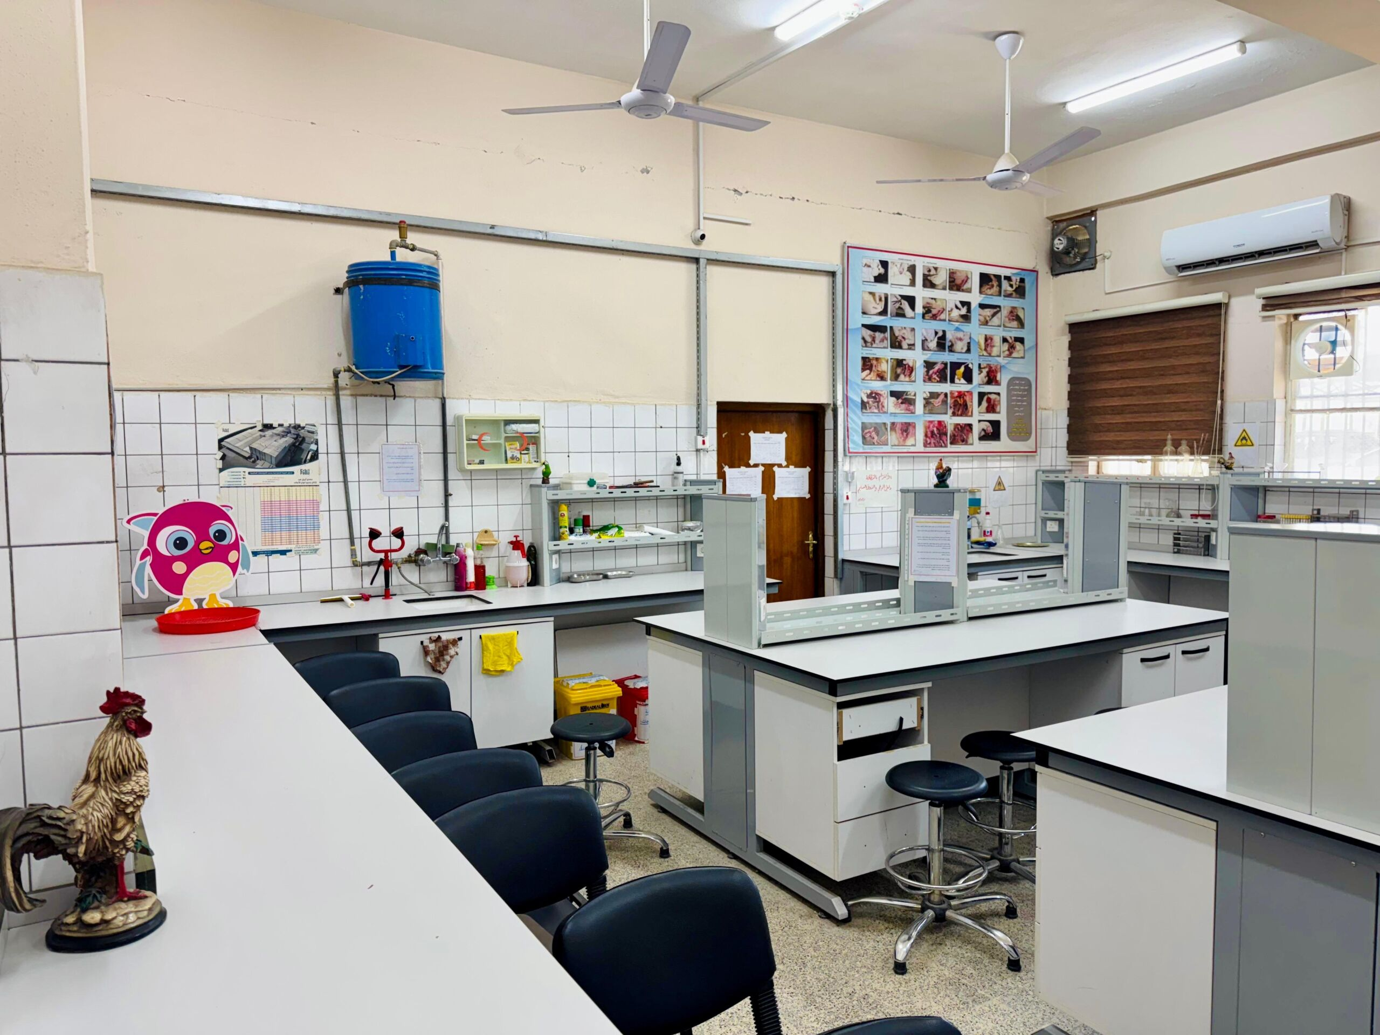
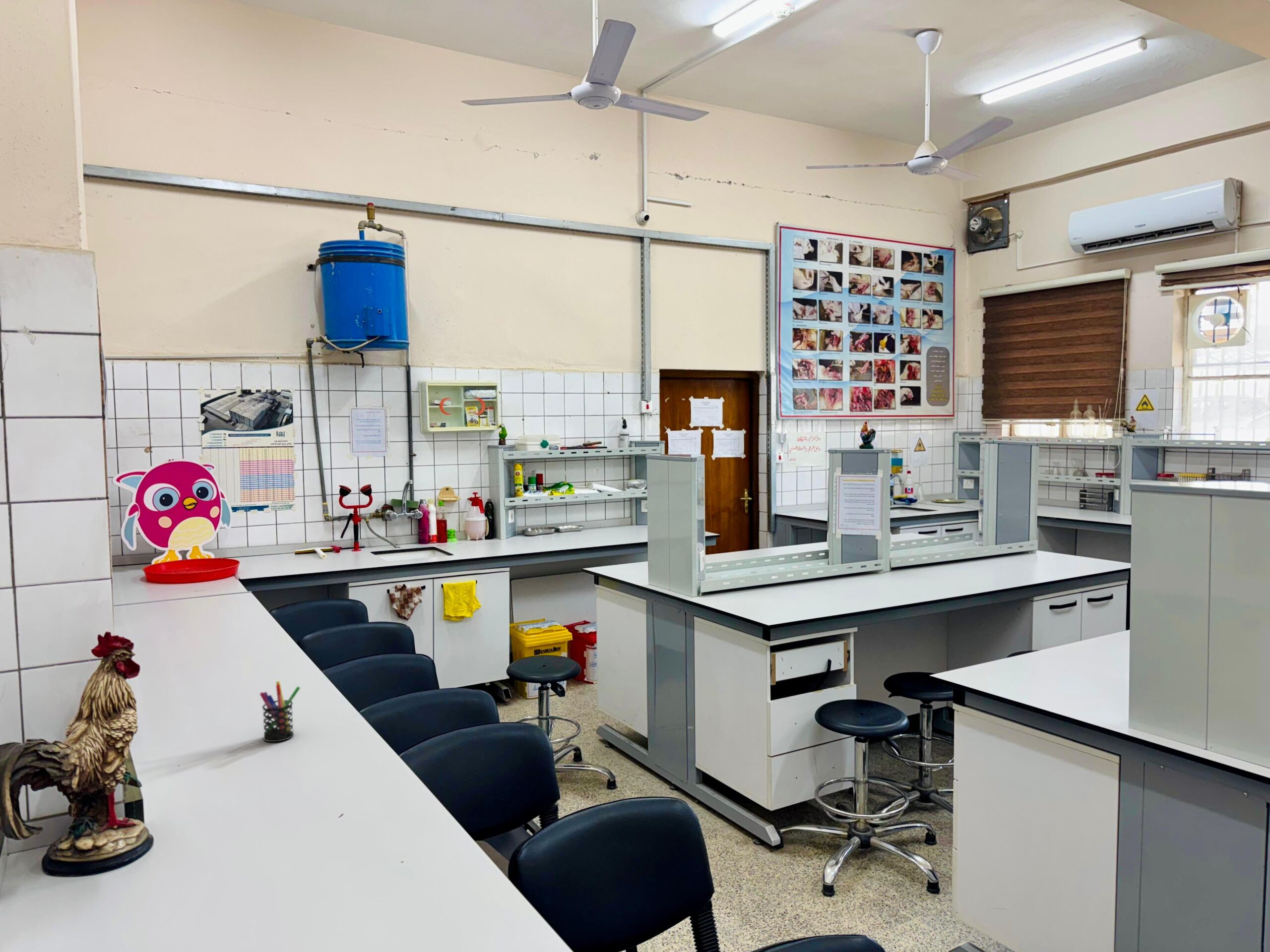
+ pen holder [259,681,301,742]
